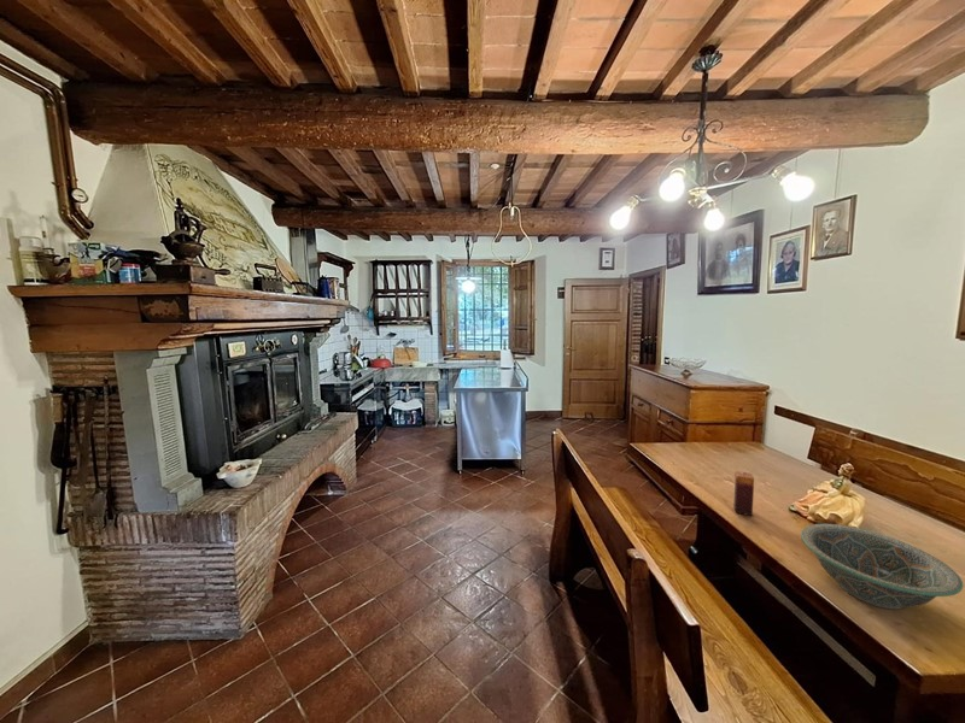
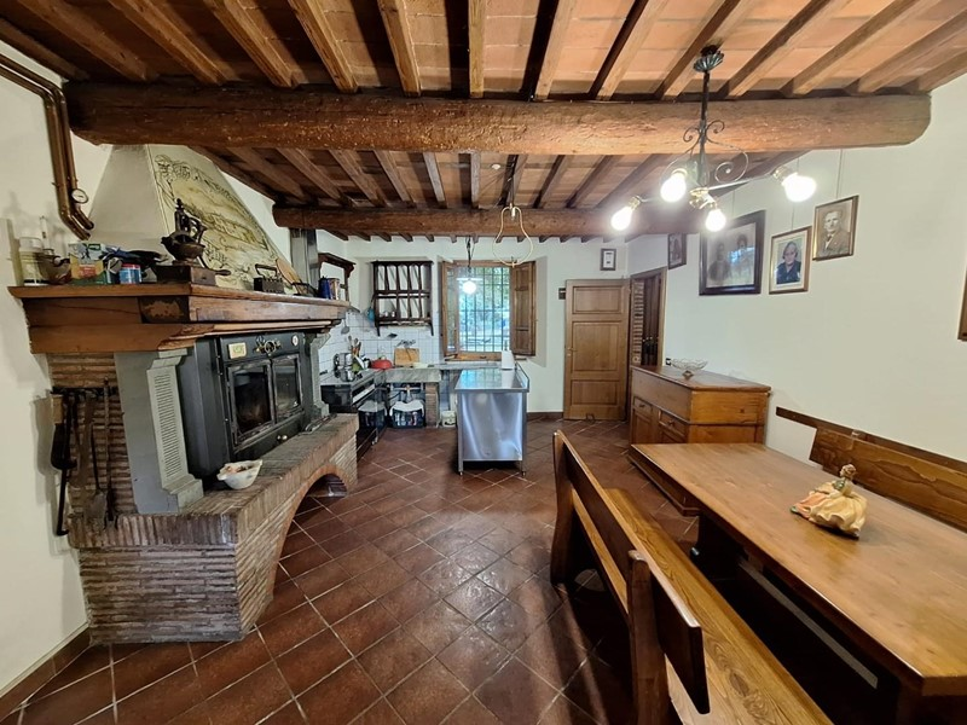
- candle [732,470,755,517]
- decorative bowl [800,523,964,611]
